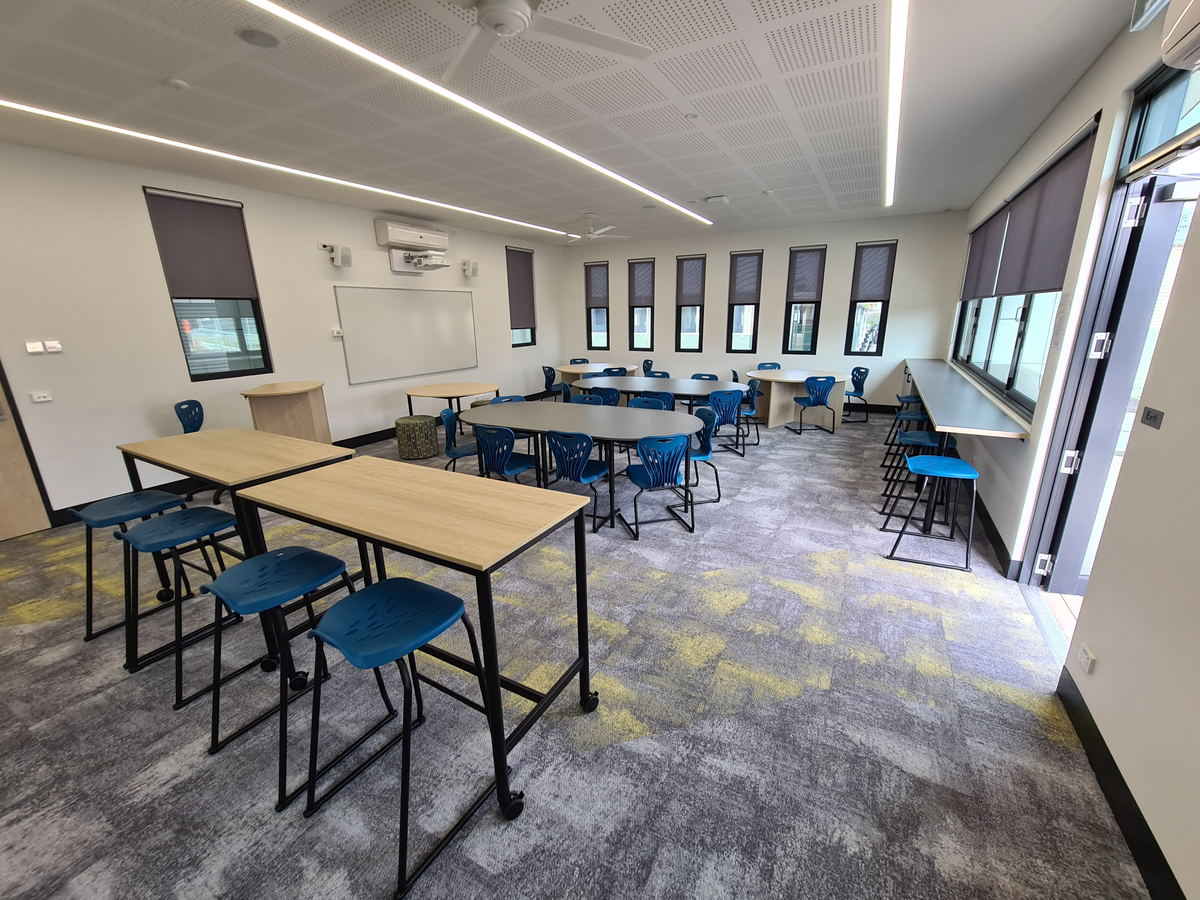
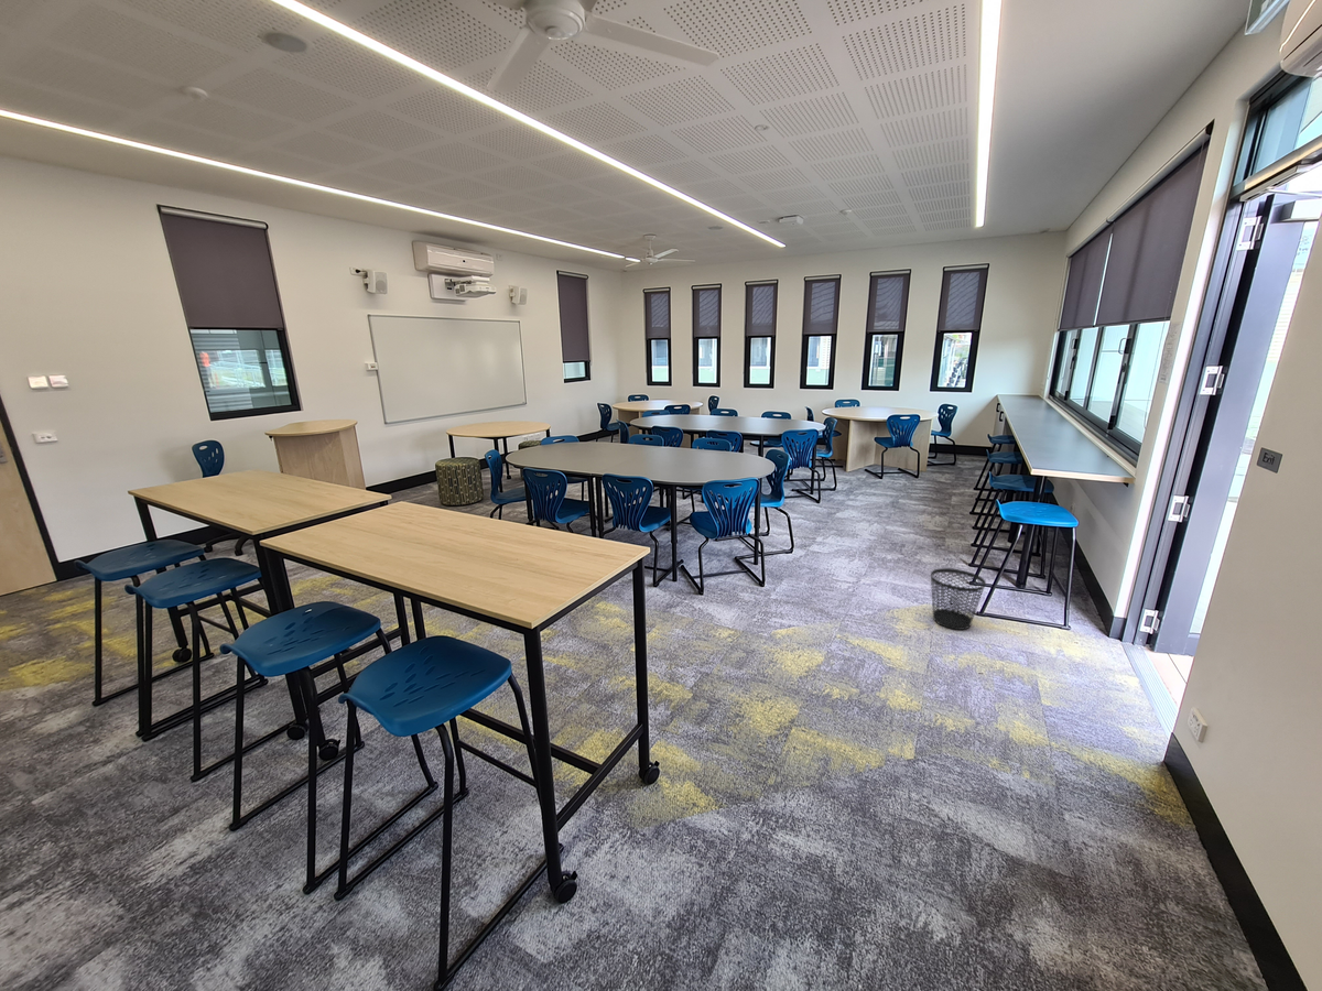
+ wastebasket [930,567,987,631]
